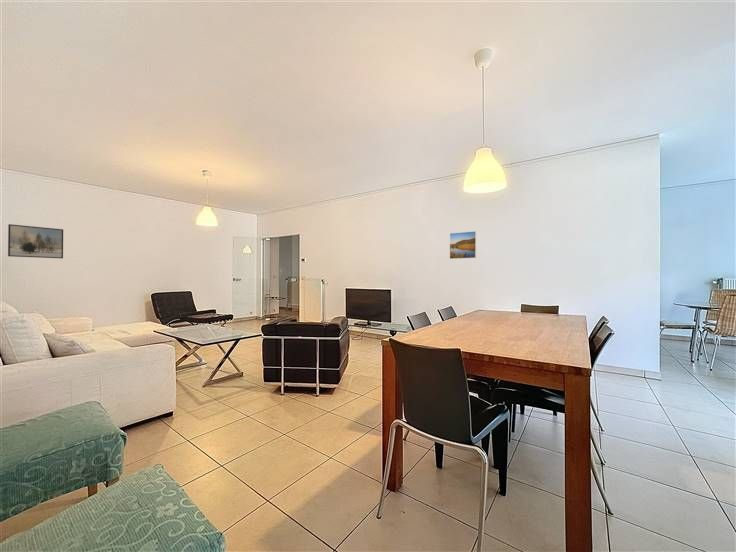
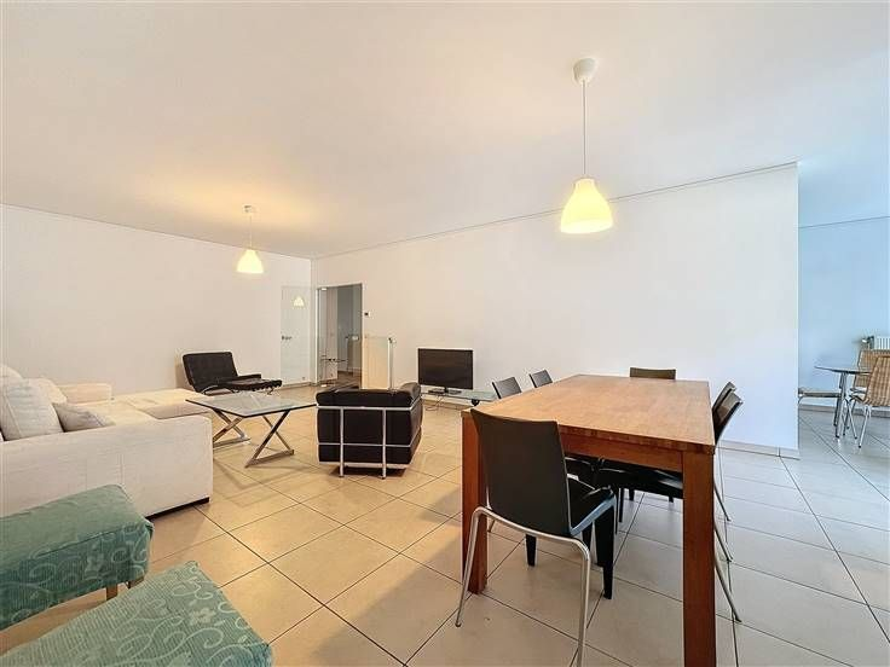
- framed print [7,223,64,259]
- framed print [449,230,477,260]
